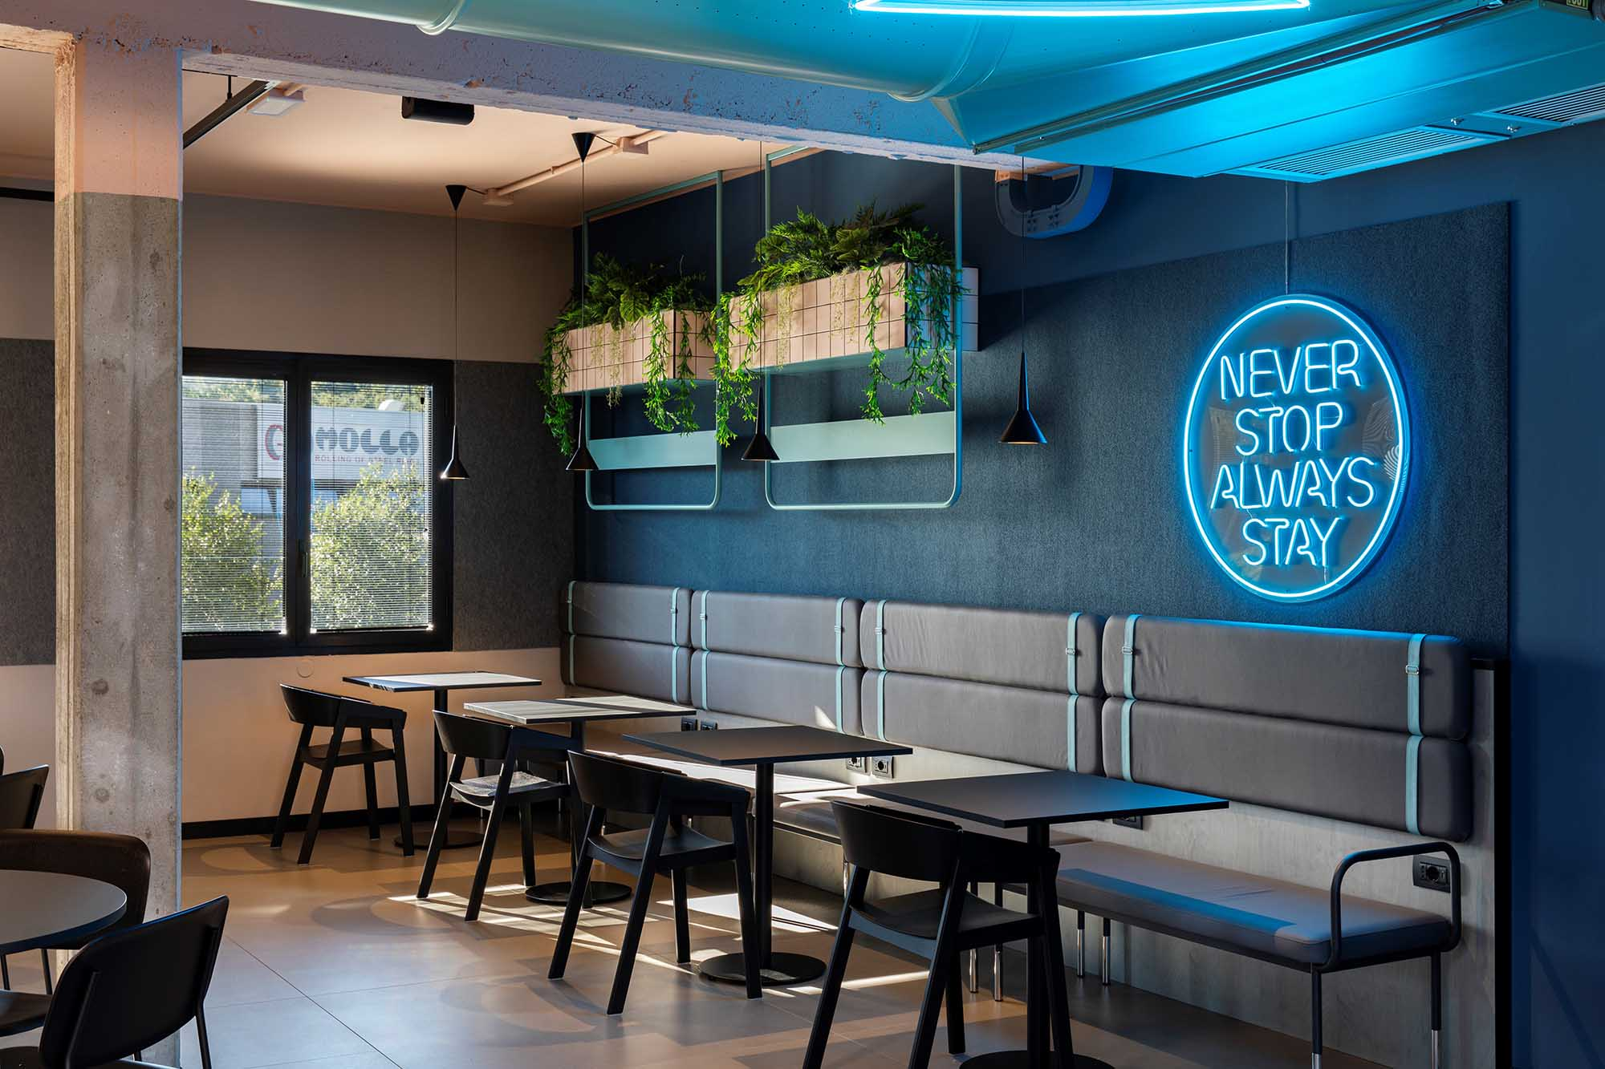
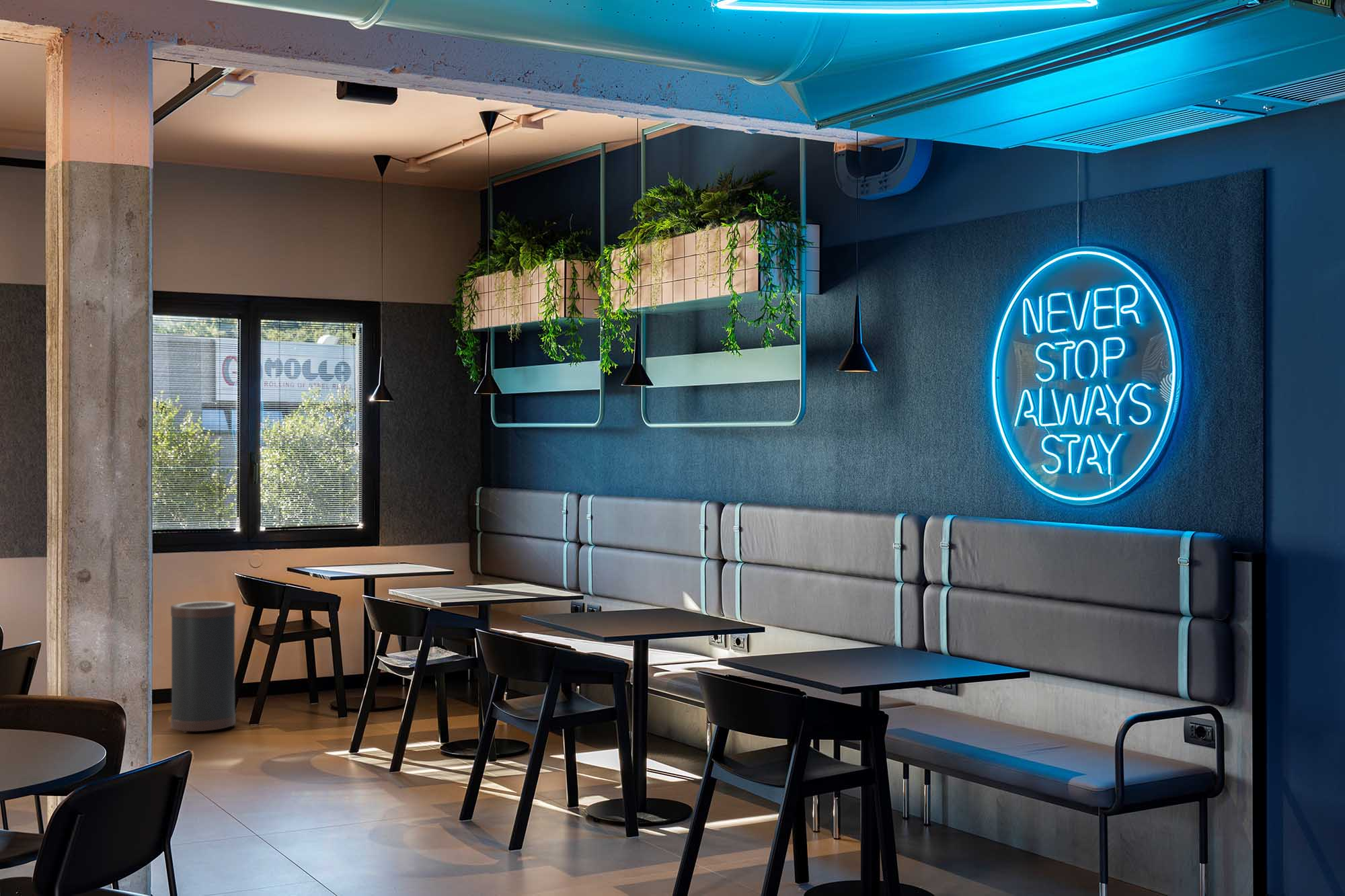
+ trash can [170,600,236,734]
